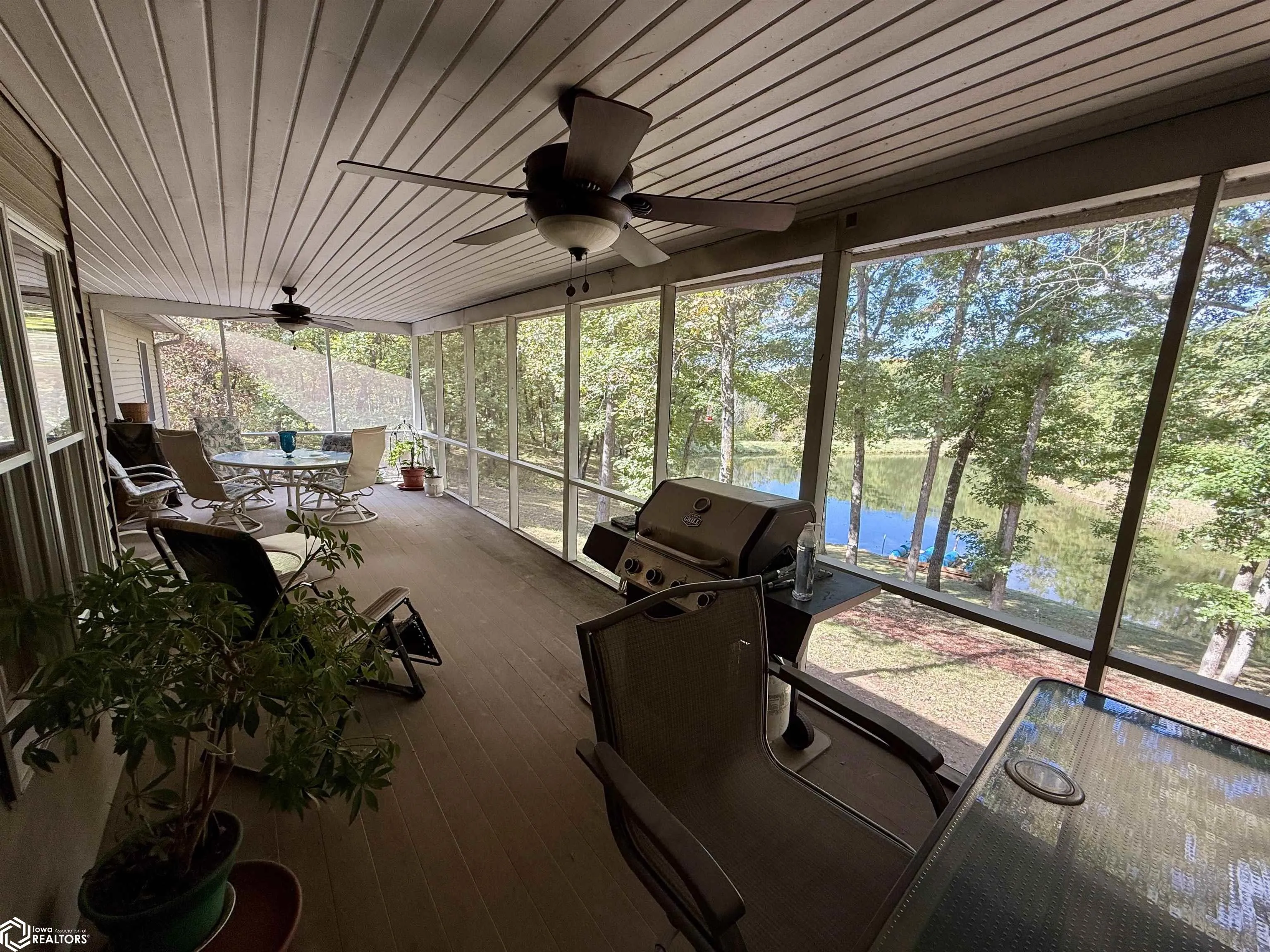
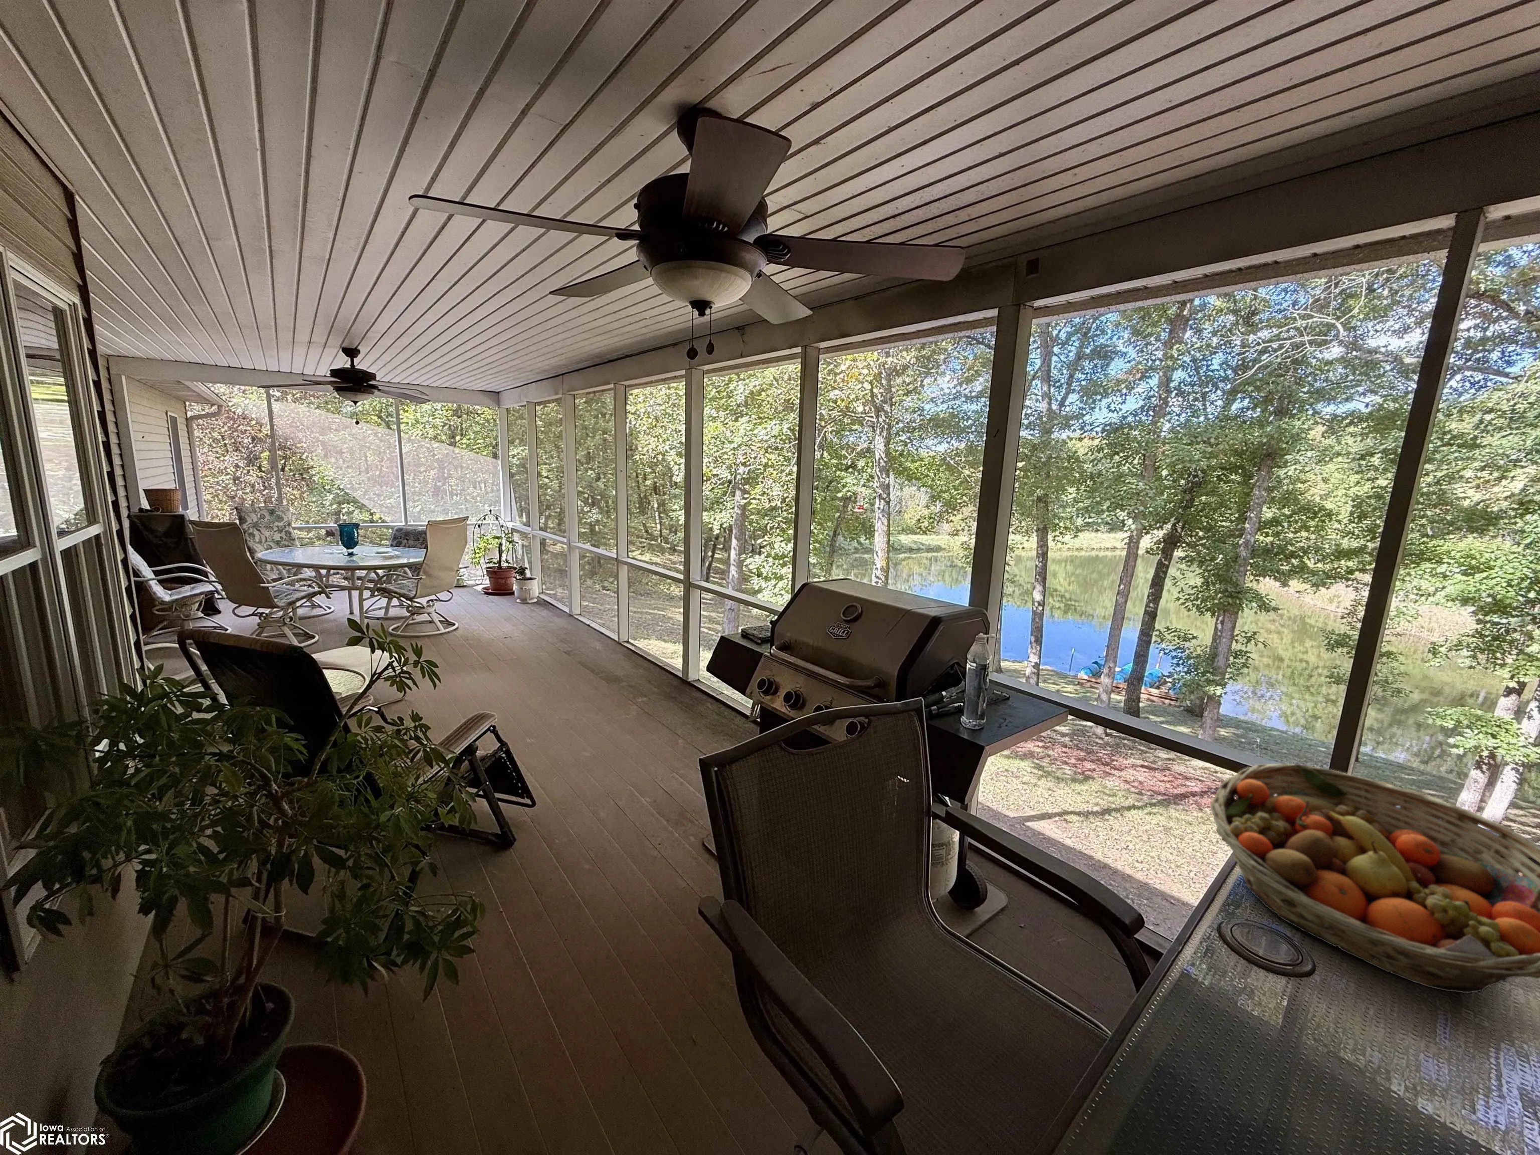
+ fruit basket [1210,762,1540,994]
